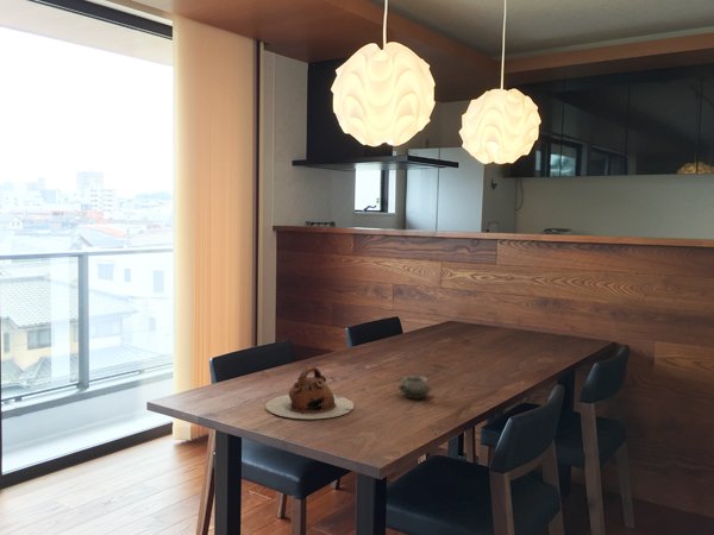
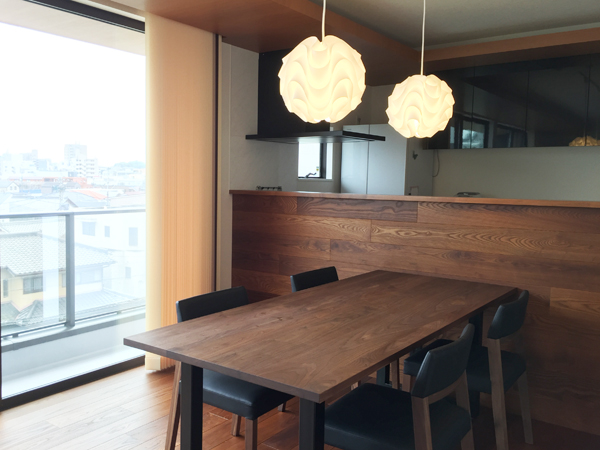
- teapot [264,365,355,420]
- cup [397,374,433,399]
